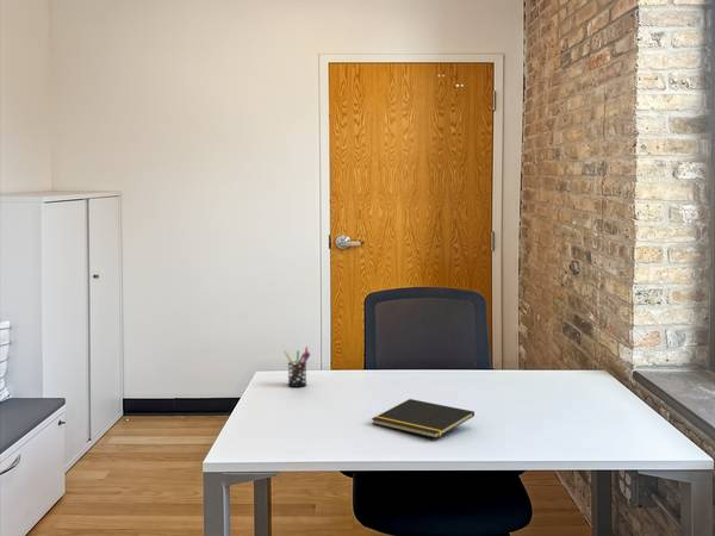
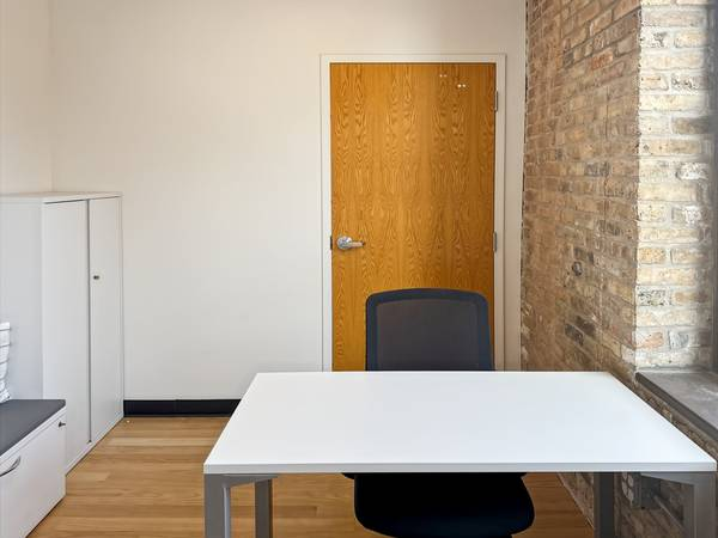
- pen holder [284,345,311,388]
- notepad [371,398,475,440]
